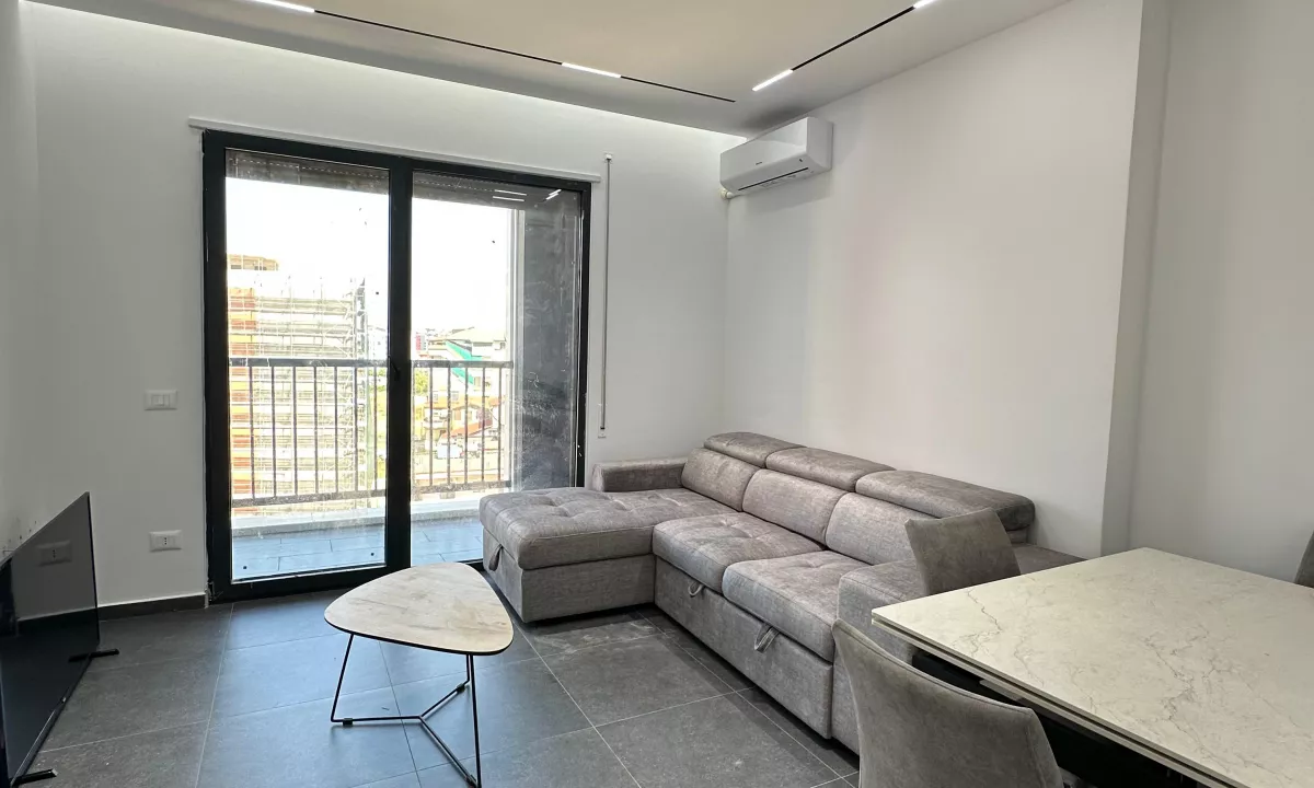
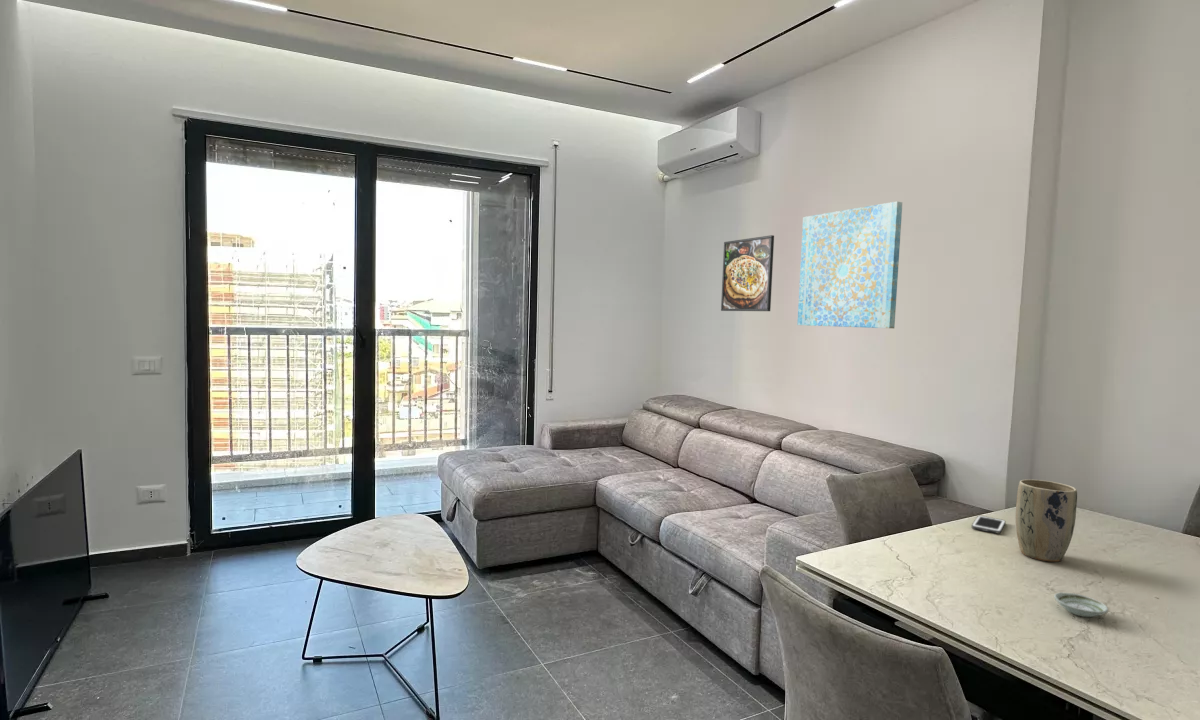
+ plant pot [1015,478,1078,563]
+ cell phone [971,515,1006,535]
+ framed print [720,234,775,312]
+ saucer [1053,592,1109,618]
+ wall art [796,201,903,329]
